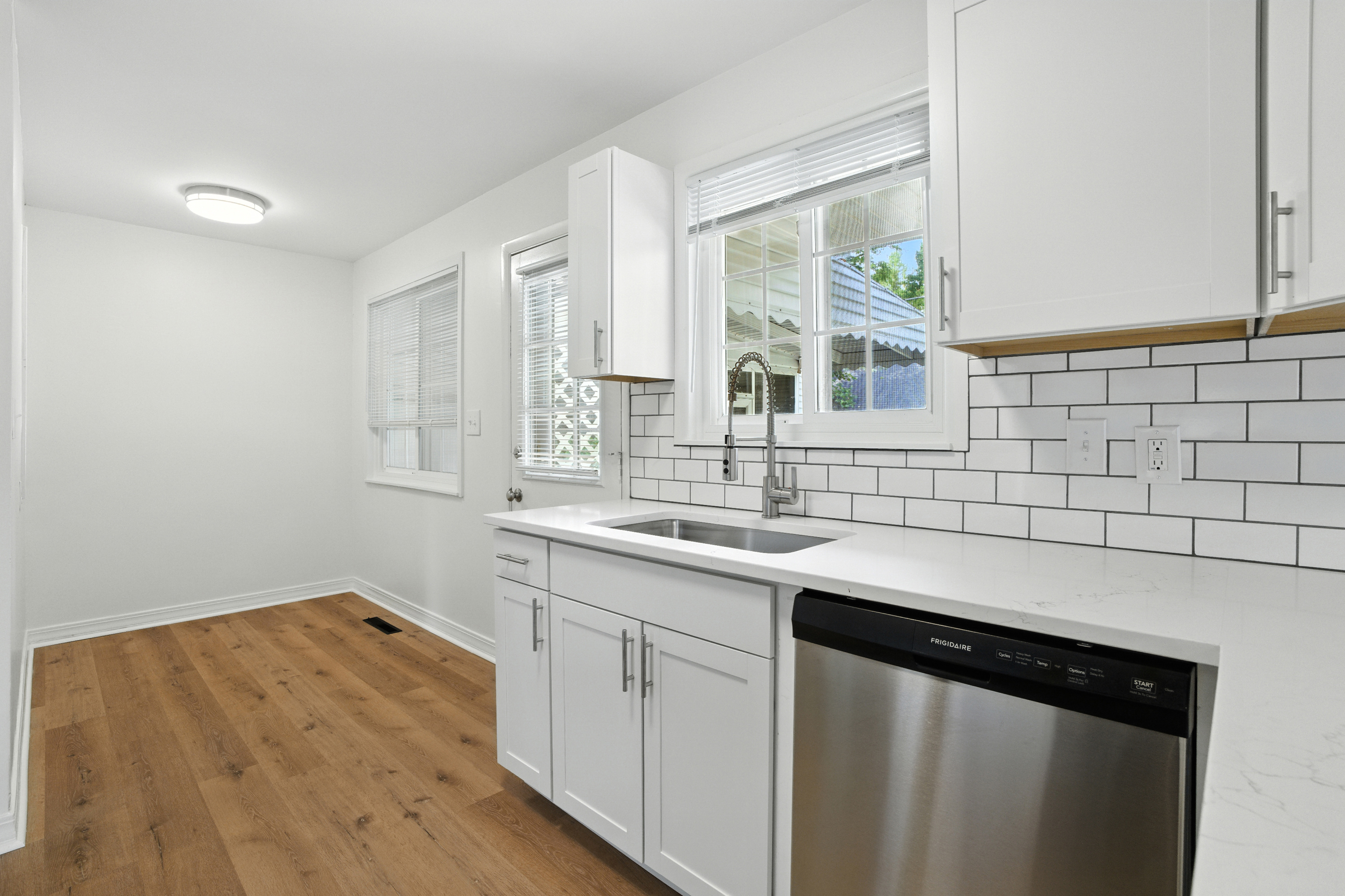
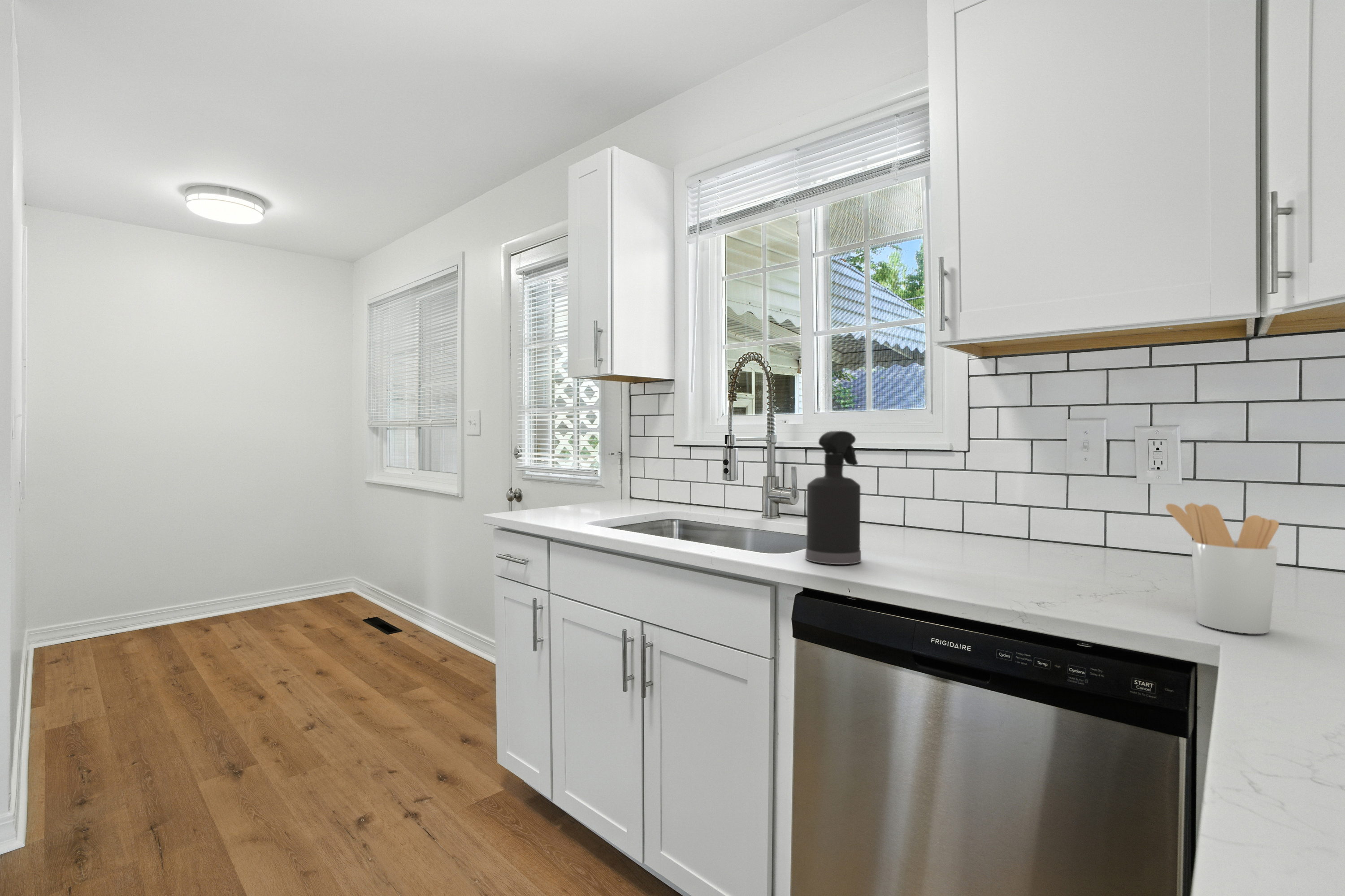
+ spray bottle [805,430,862,565]
+ utensil holder [1165,502,1280,634]
